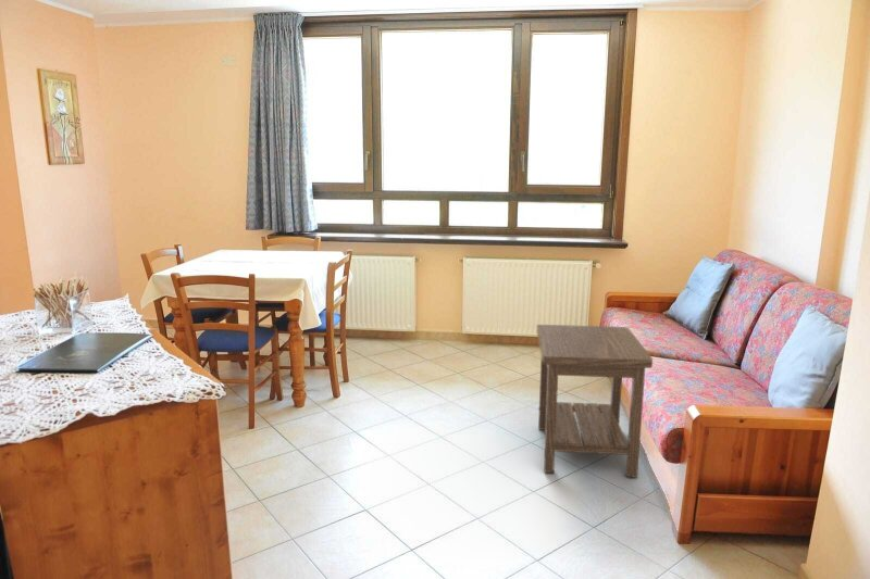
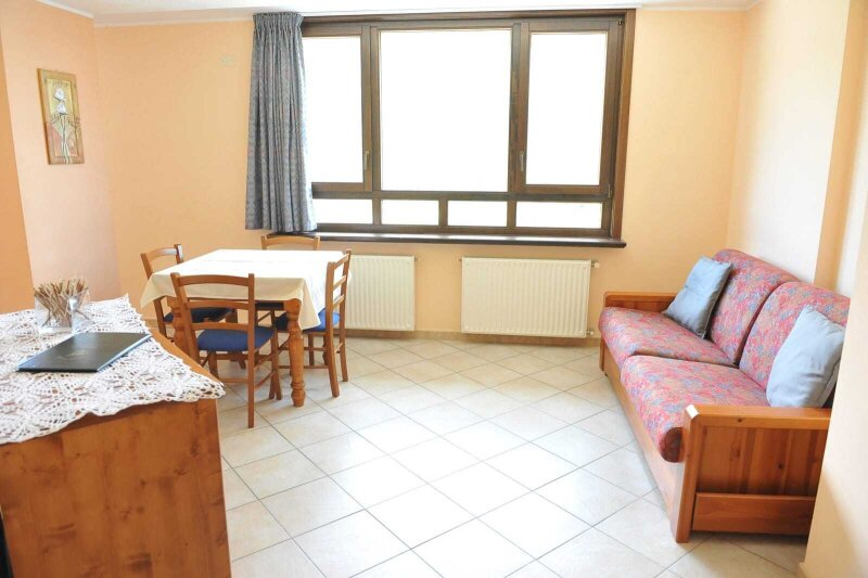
- side table [535,324,654,479]
